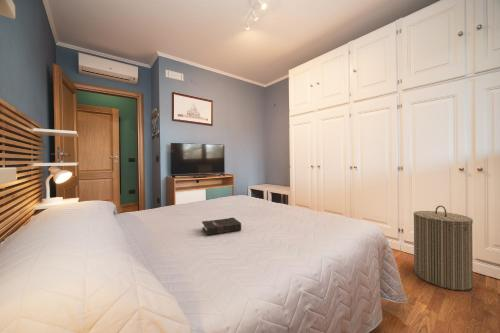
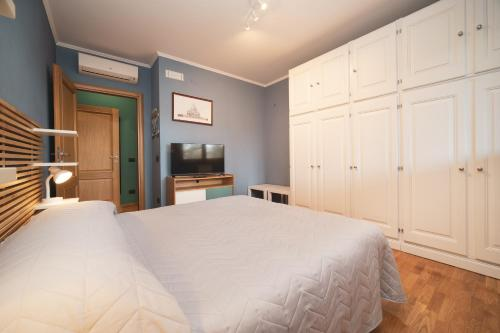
- laundry hamper [413,204,474,291]
- hardback book [201,216,242,236]
